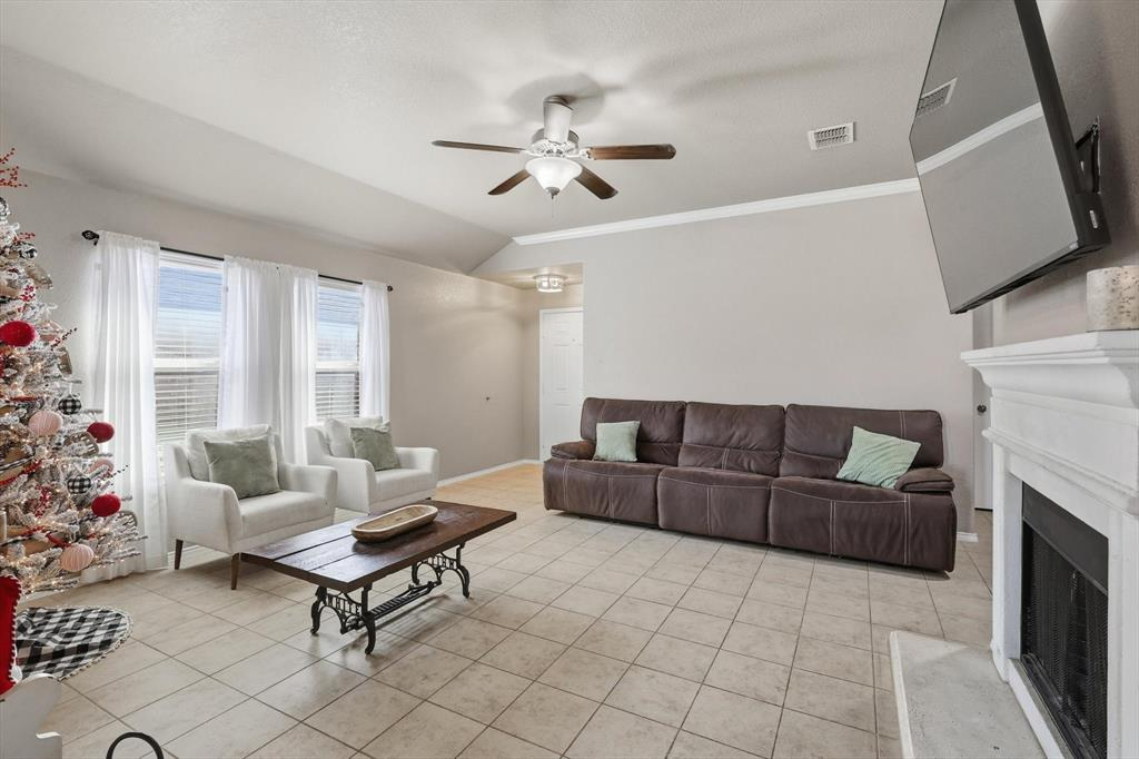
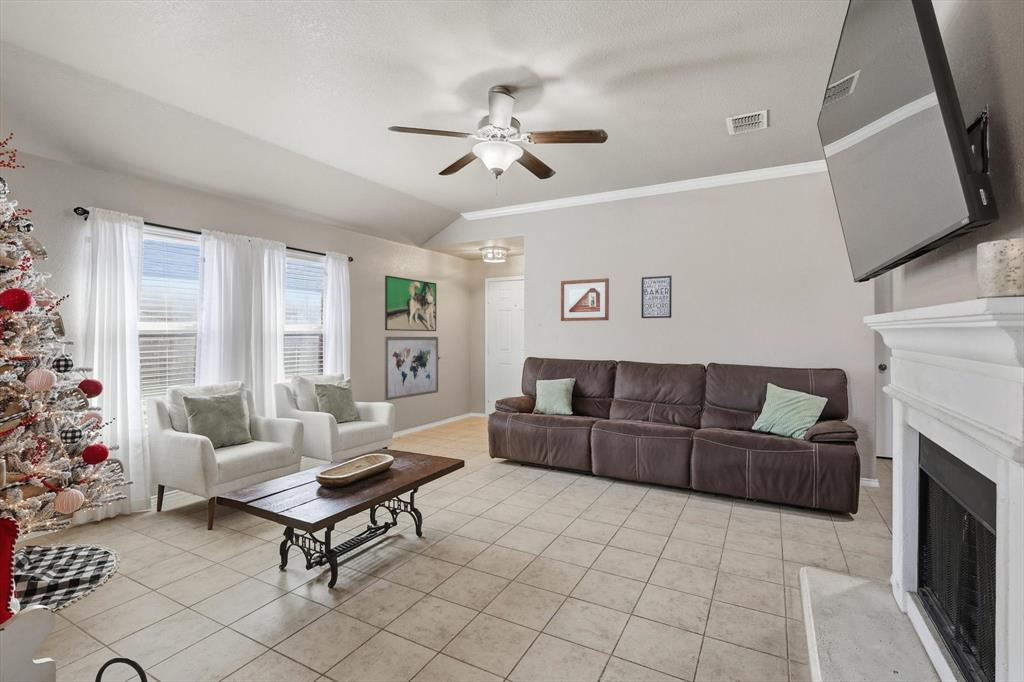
+ picture frame [560,277,610,322]
+ wall art [640,275,673,319]
+ wall art [384,336,439,401]
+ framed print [384,275,437,332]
